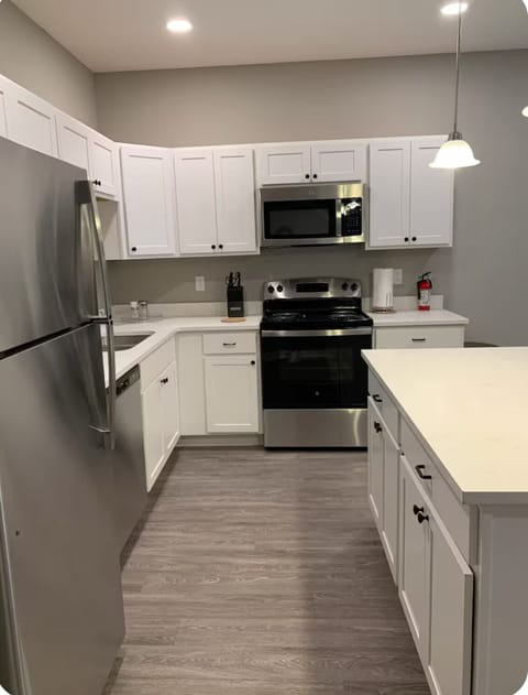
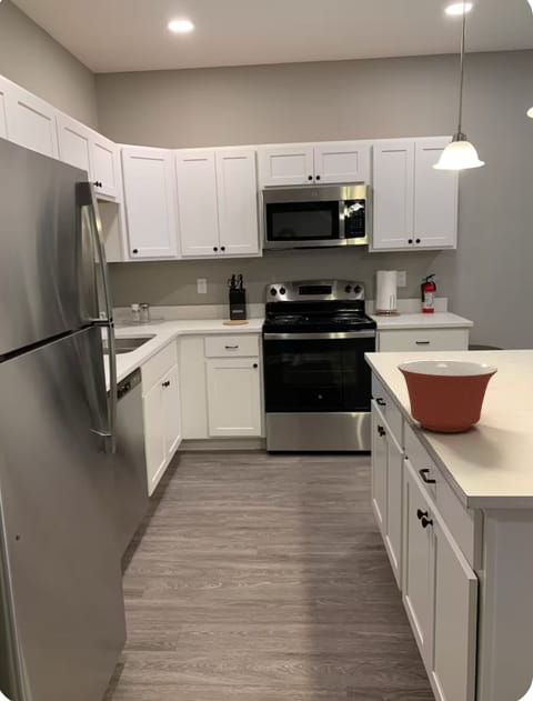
+ mixing bowl [396,359,499,433]
